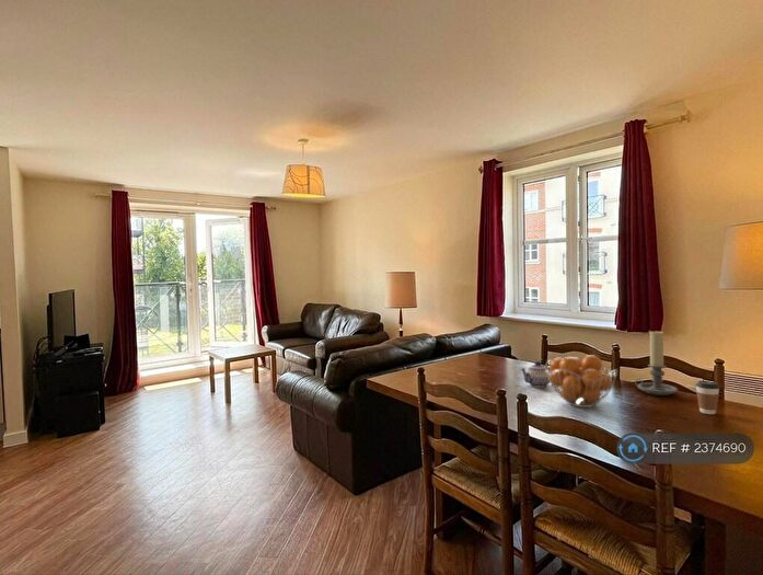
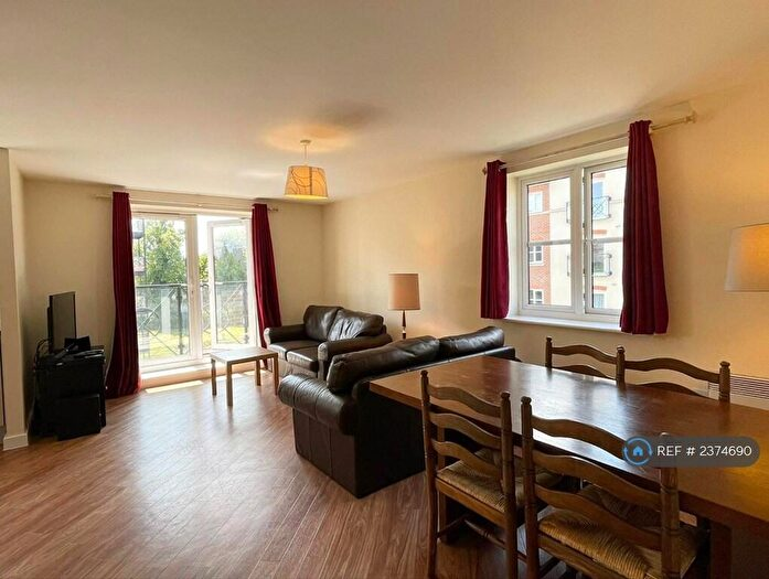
- candle holder [634,330,679,396]
- fruit basket [545,354,619,409]
- coffee cup [695,380,720,415]
- teapot [520,360,551,389]
